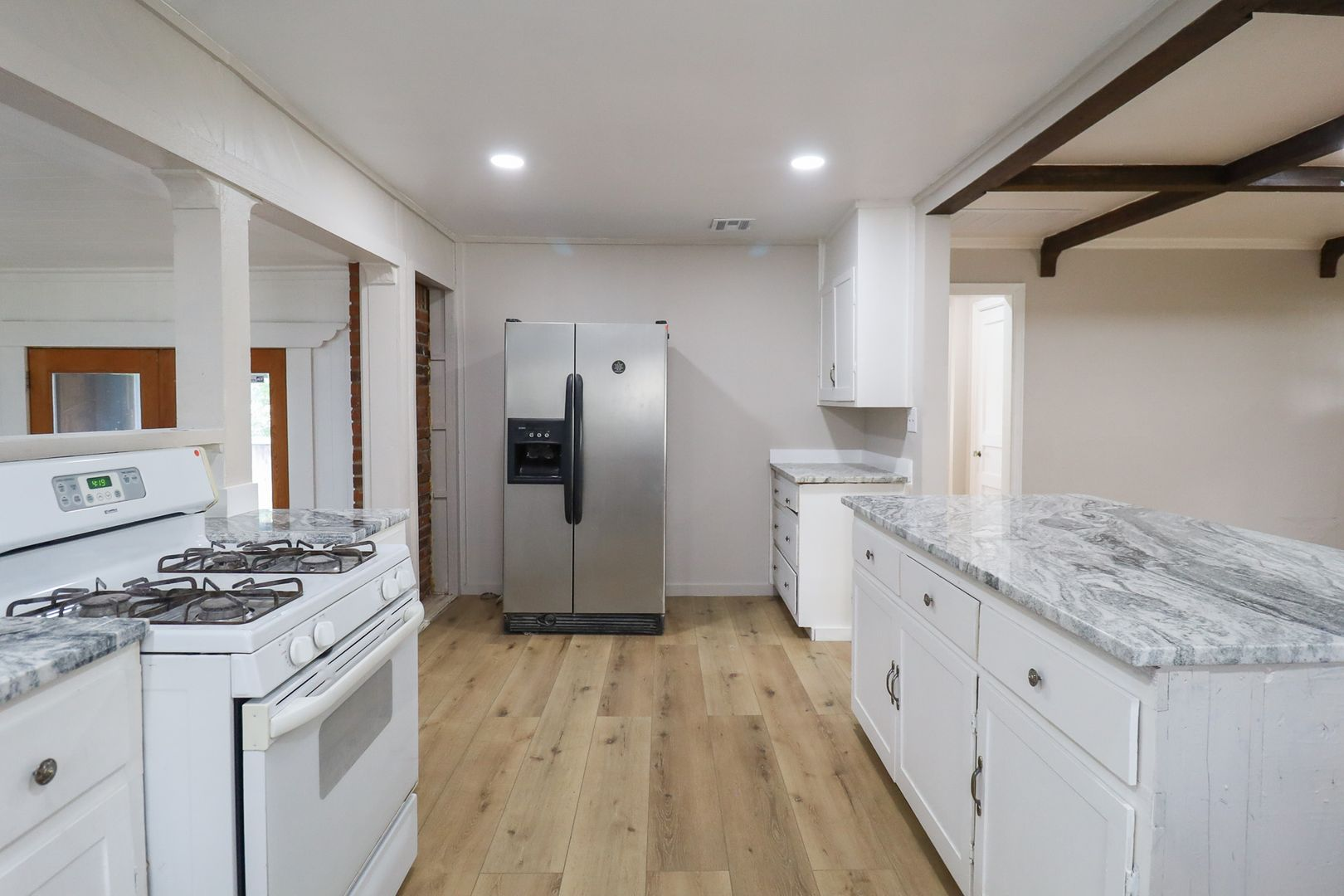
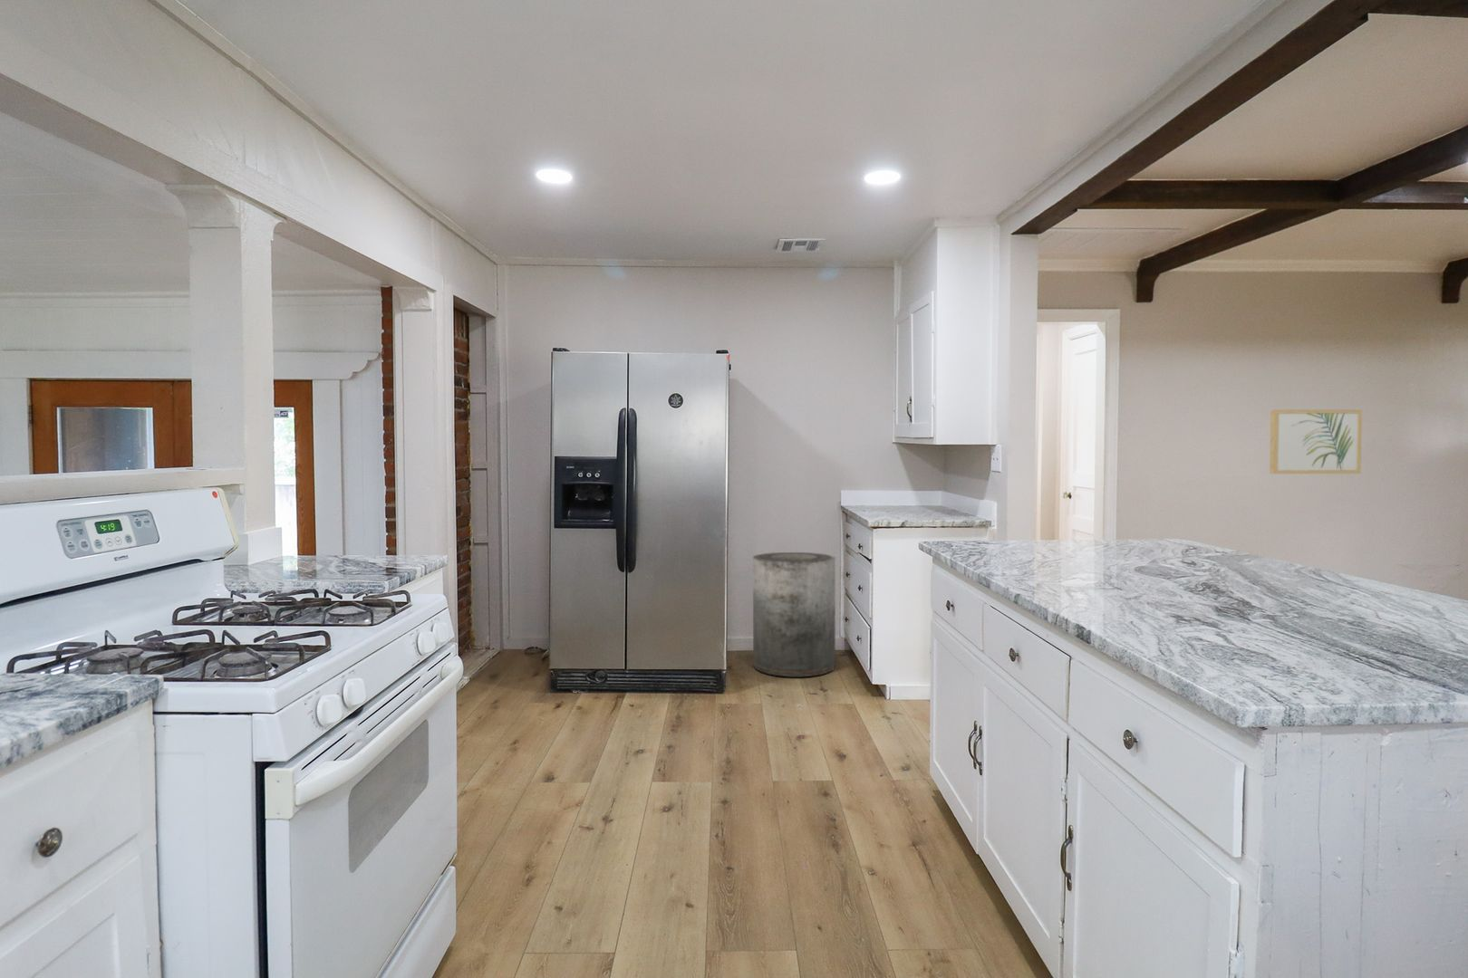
+ trash can [753,551,837,678]
+ wall art [1268,409,1363,475]
